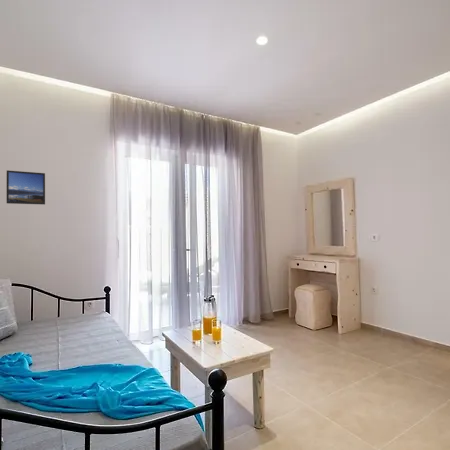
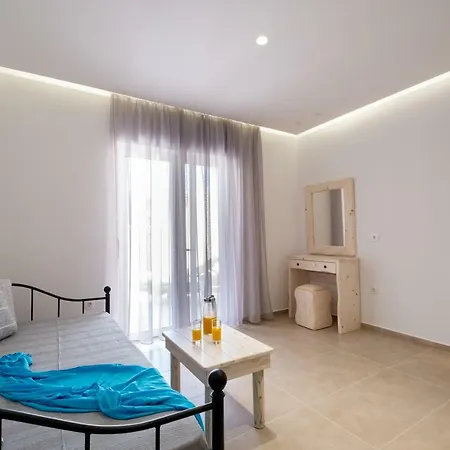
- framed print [6,169,46,206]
